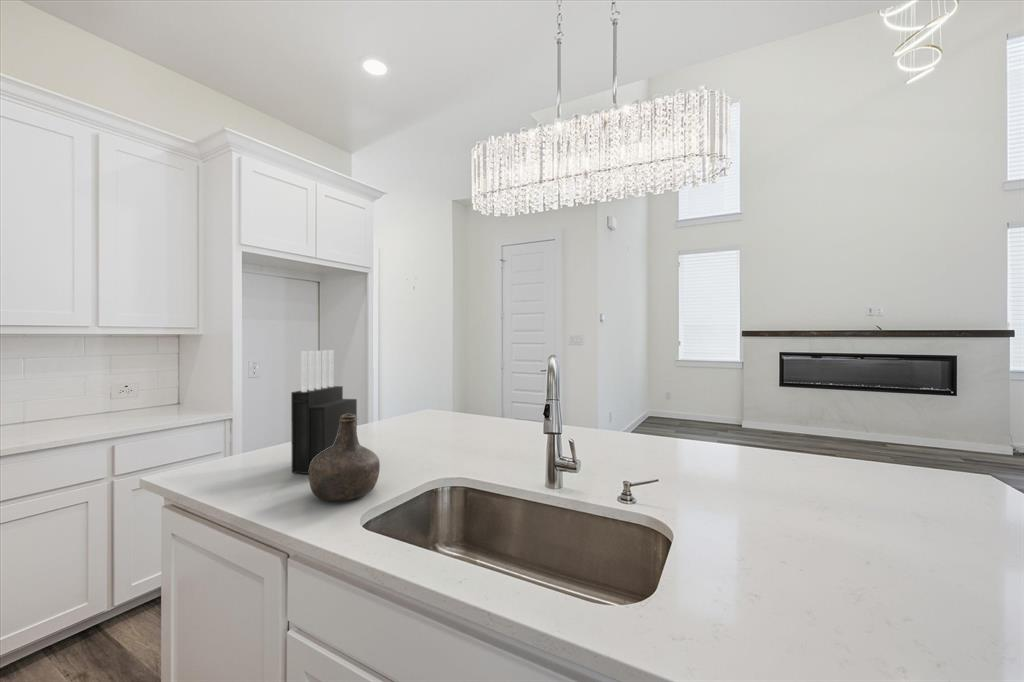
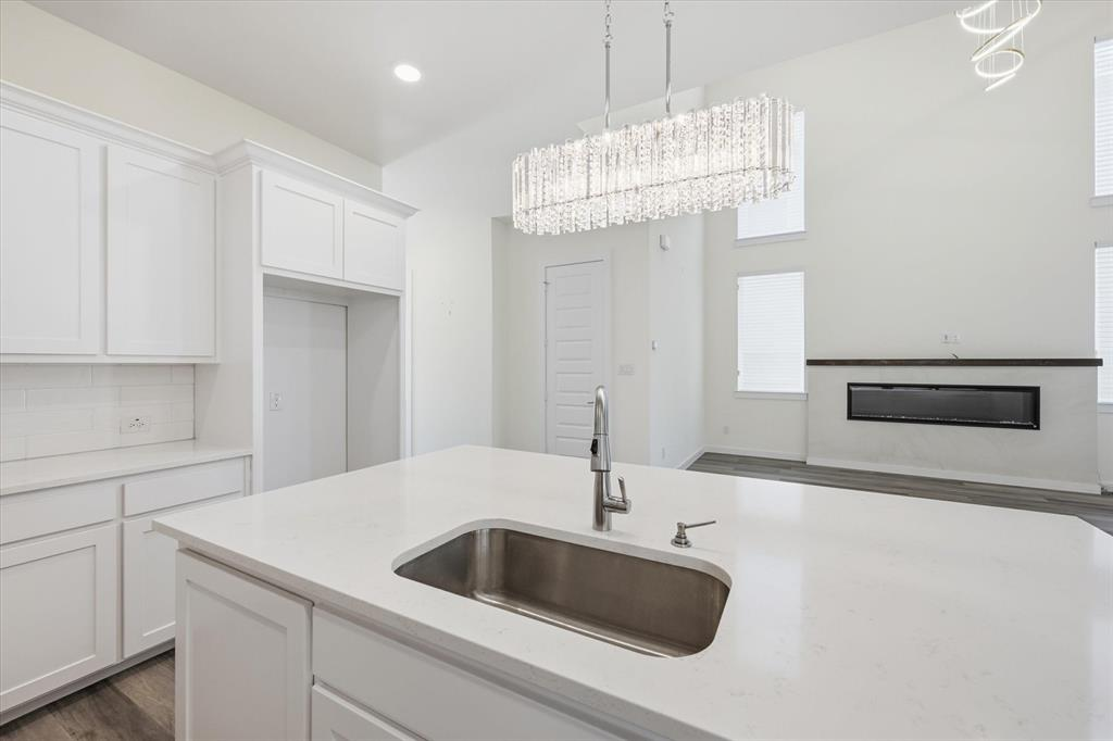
- knife block [290,349,358,475]
- bottle [308,414,381,502]
